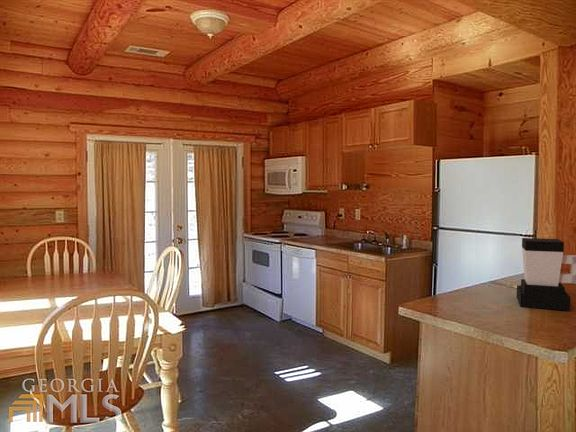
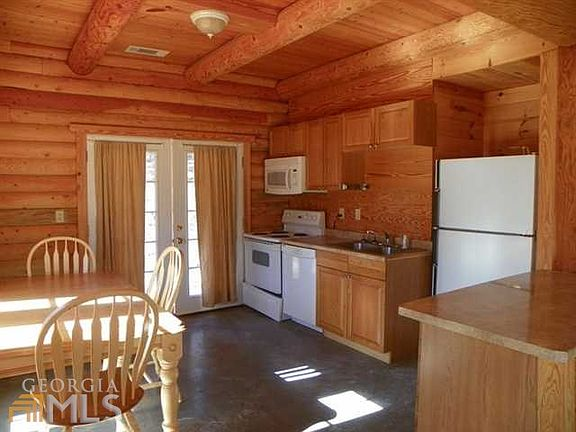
- coffee maker [516,237,576,312]
